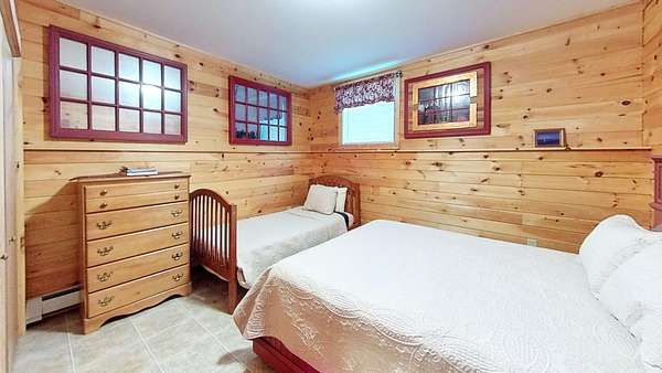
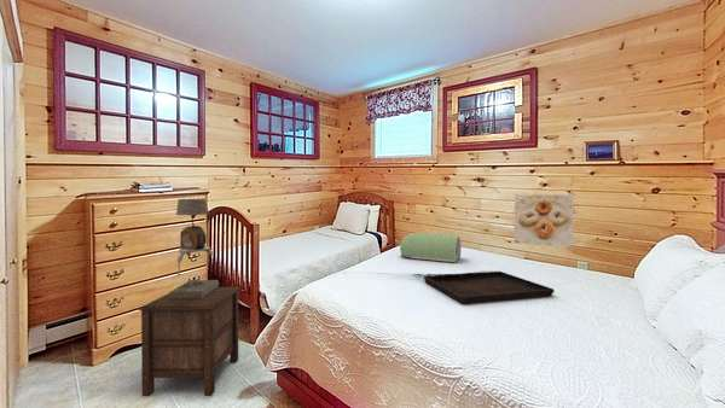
+ serving tray [423,270,555,305]
+ nightstand [138,286,242,397]
+ gas cylinder [399,232,463,263]
+ table lamp [169,198,220,299]
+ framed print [514,193,575,249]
